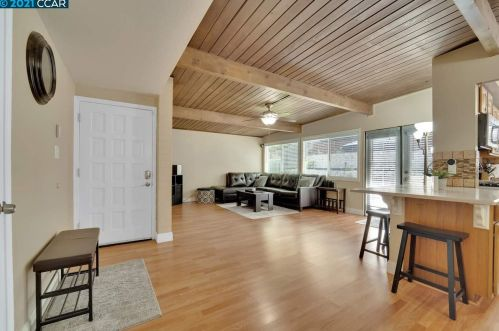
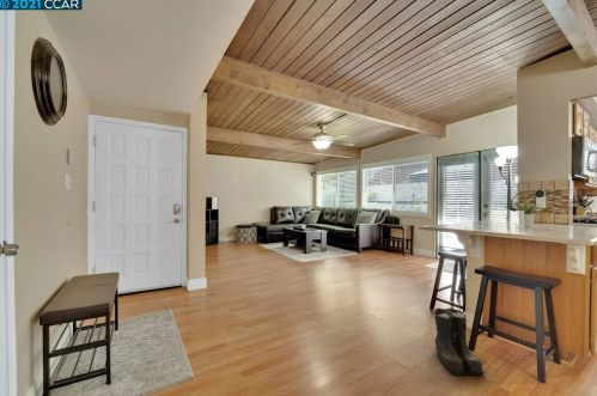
+ boots [432,306,488,377]
